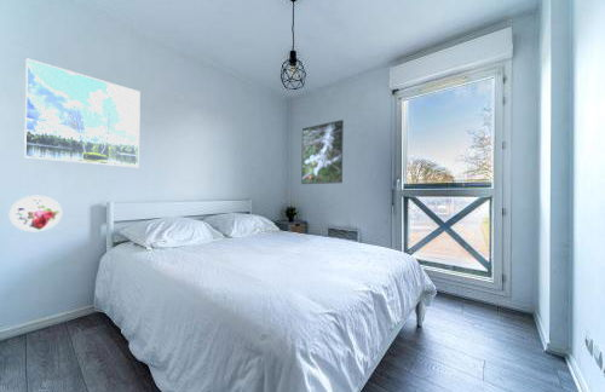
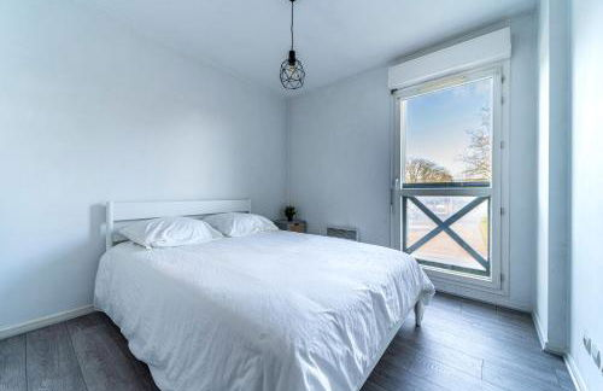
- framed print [23,57,142,168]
- decorative plate [8,195,63,232]
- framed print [300,119,345,185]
